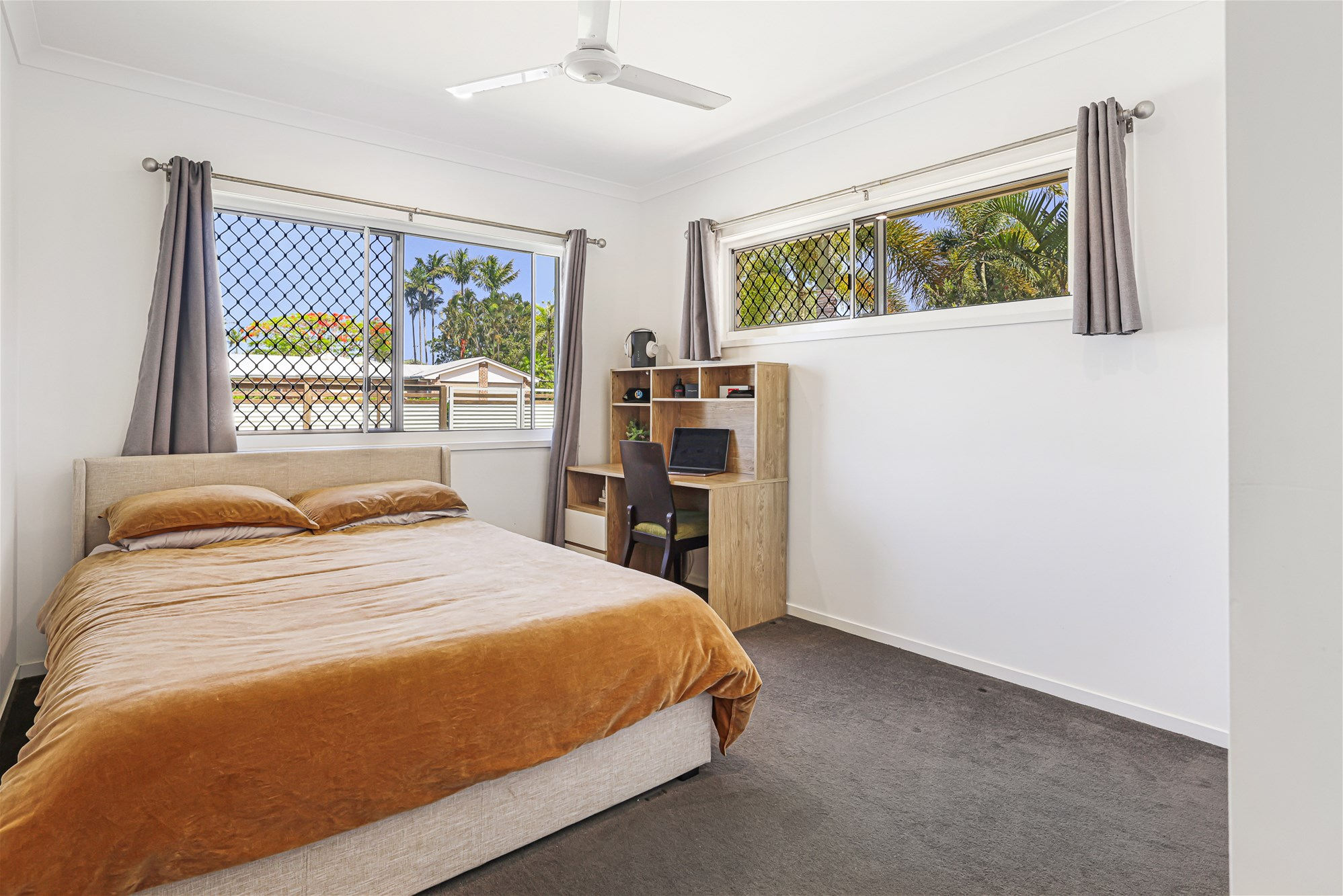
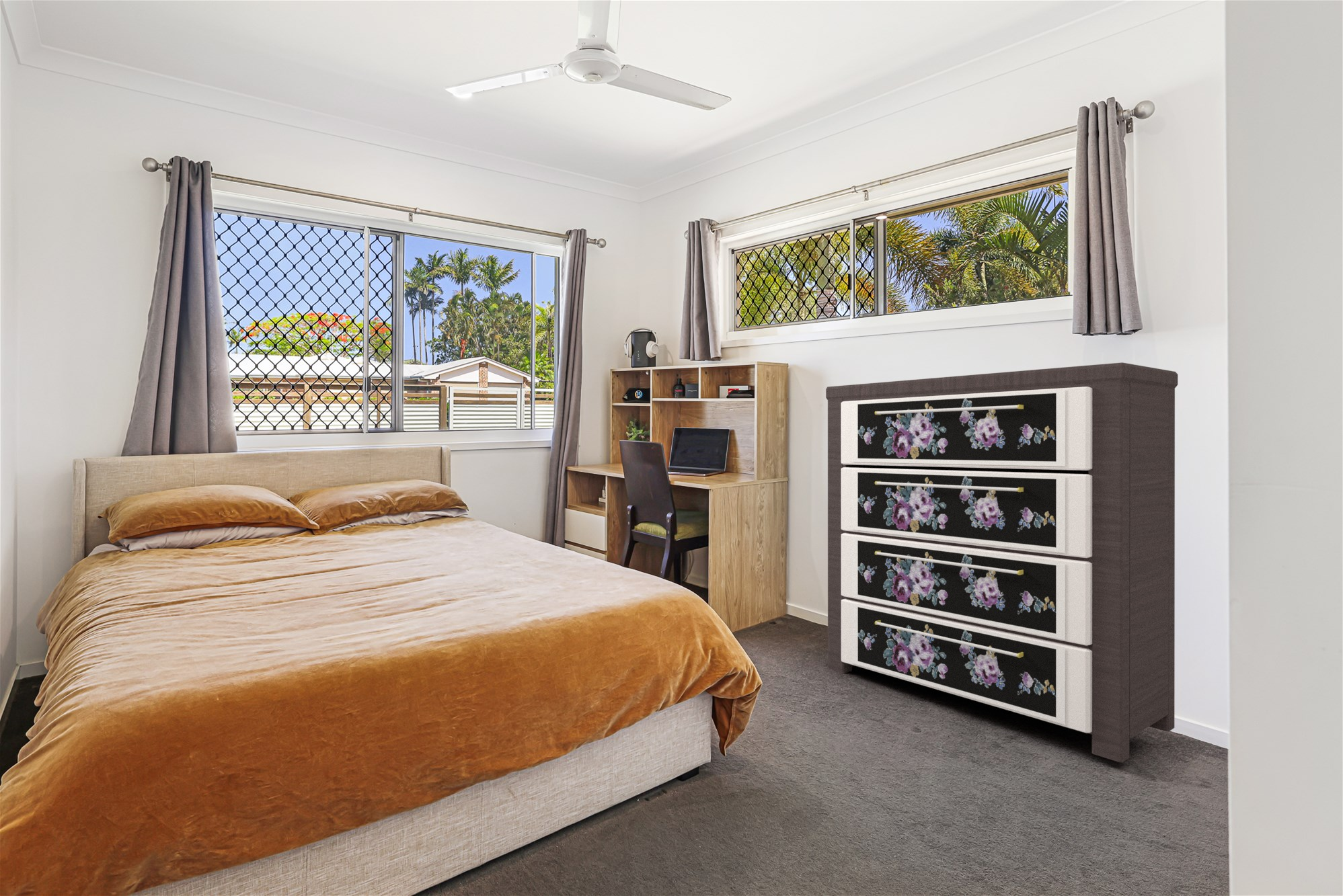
+ dresser [825,362,1178,763]
